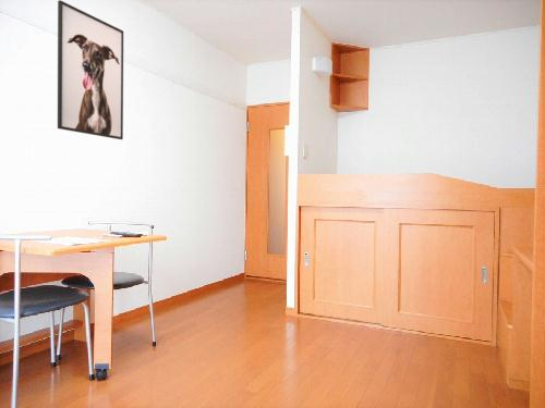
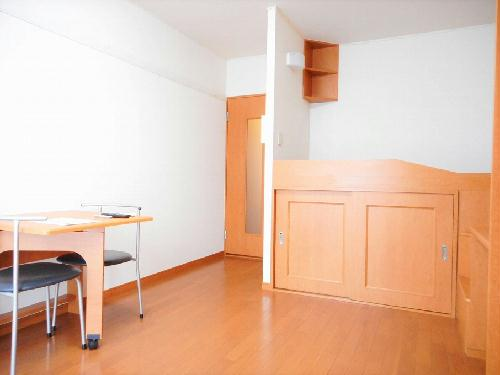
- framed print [57,0,124,140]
